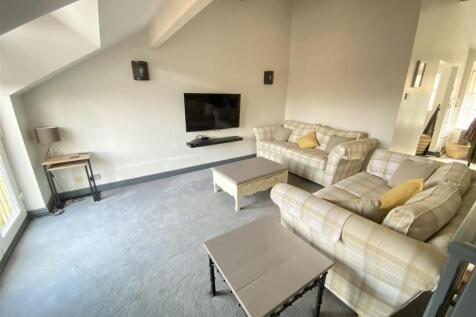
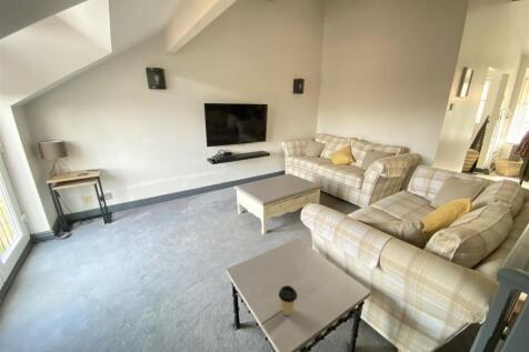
+ coffee cup [278,284,298,316]
